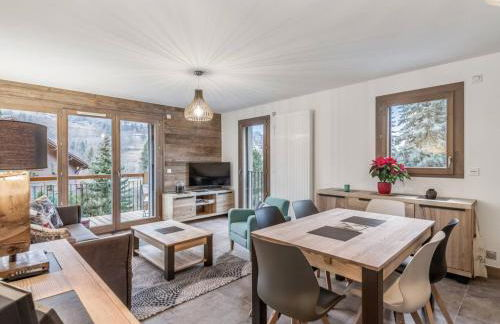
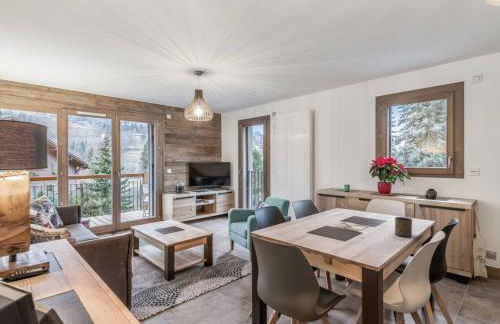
+ cup [394,216,413,238]
